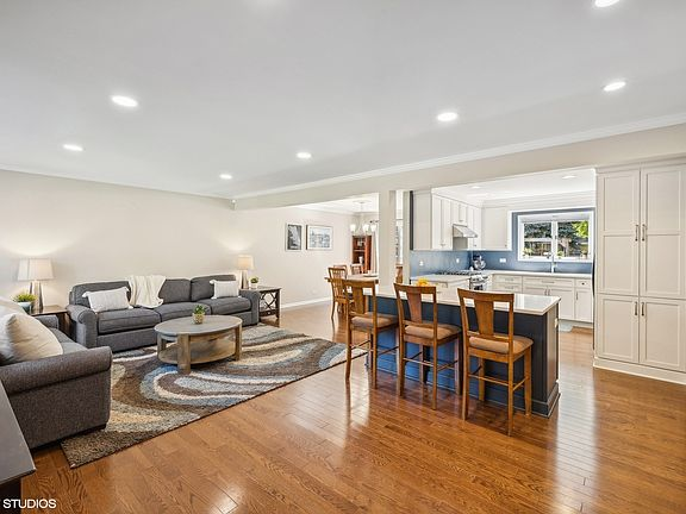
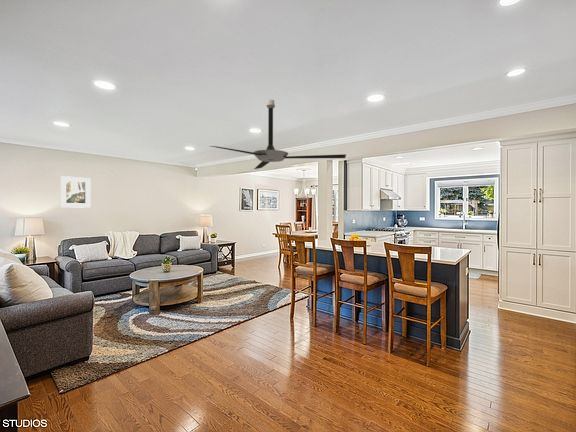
+ ceiling fan [210,99,347,170]
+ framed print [60,175,91,209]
